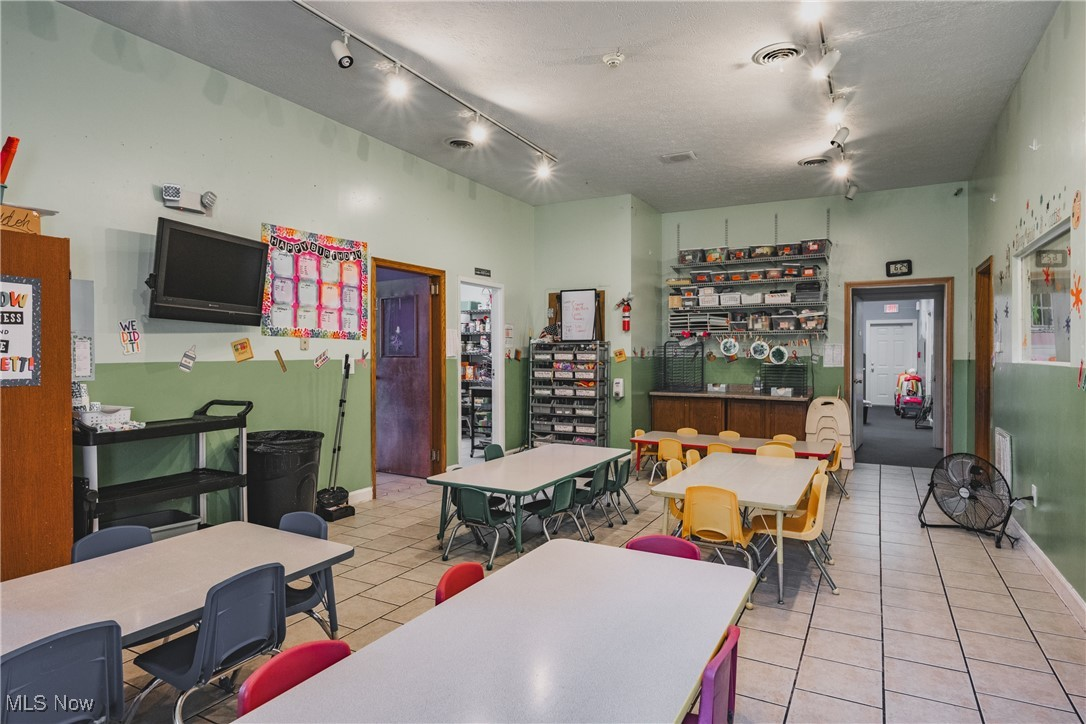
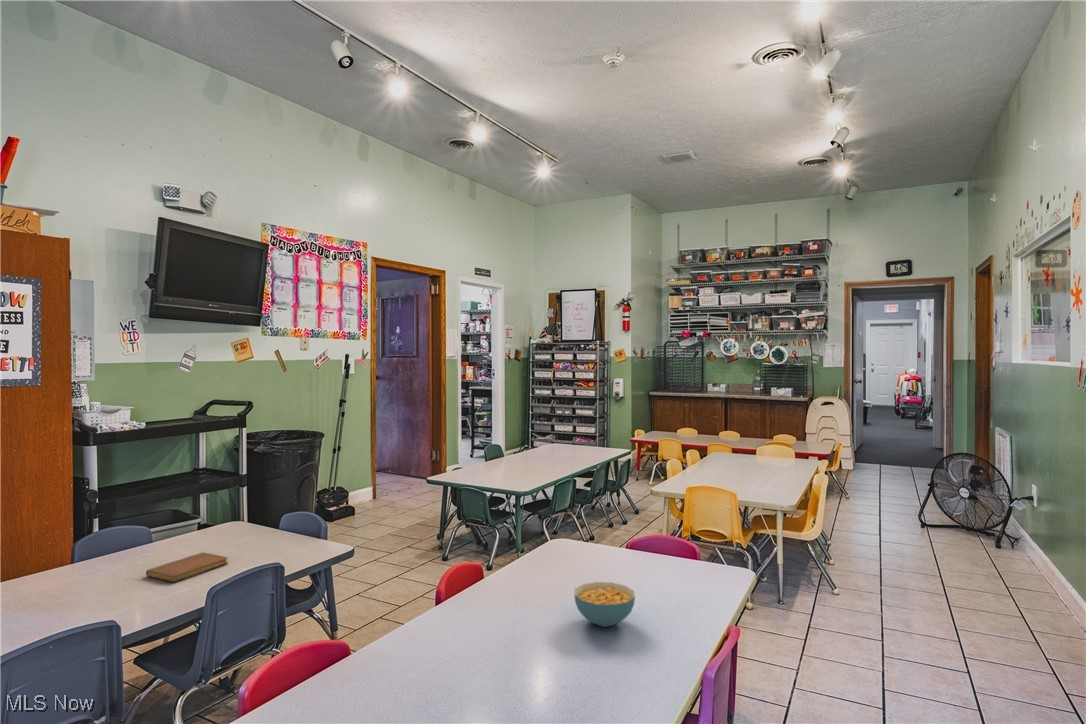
+ cereal bowl [573,581,636,628]
+ notebook [145,551,229,583]
